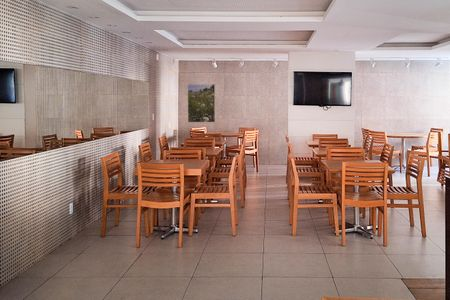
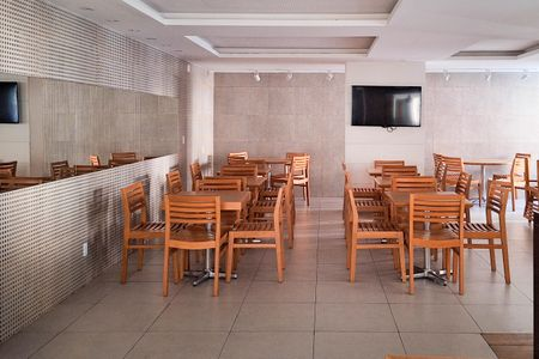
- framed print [187,83,216,123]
